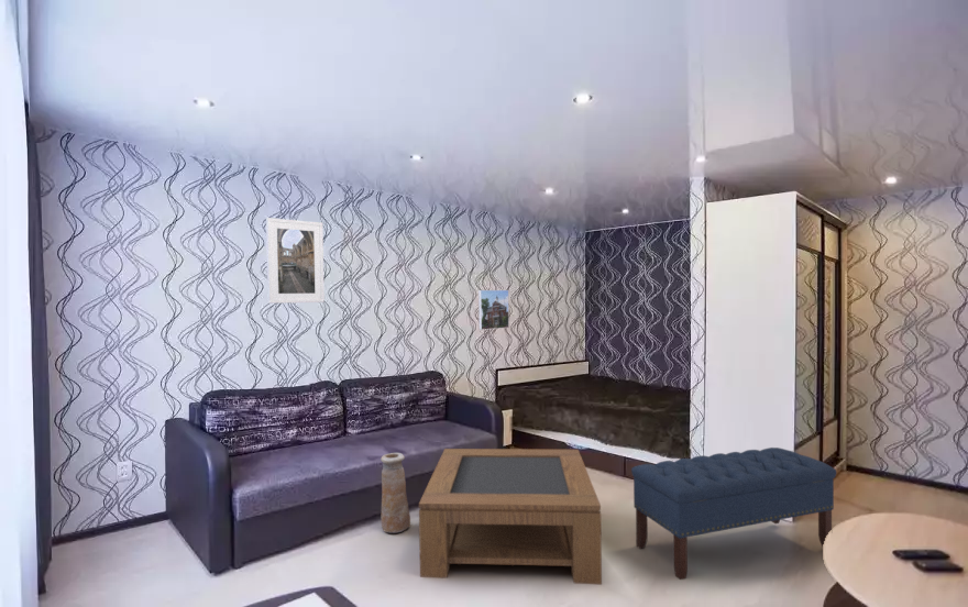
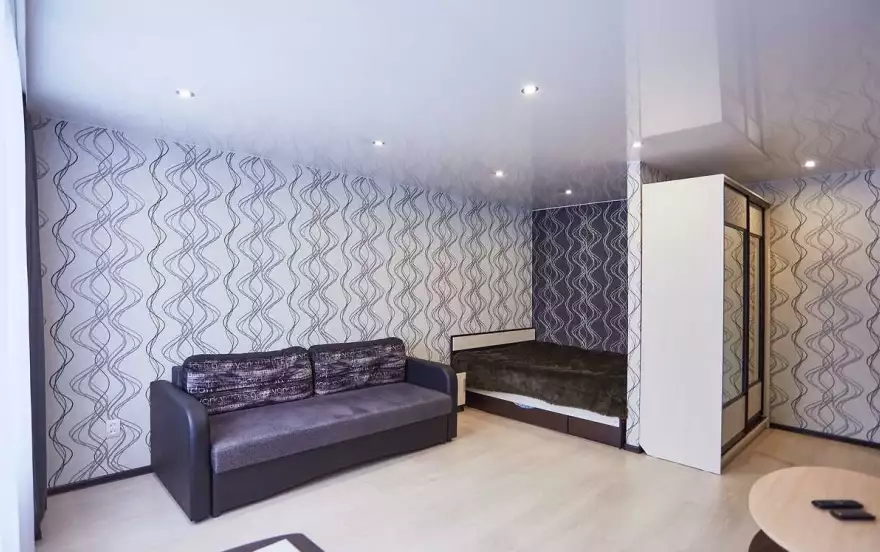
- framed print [477,289,510,331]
- bench [630,446,837,581]
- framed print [265,217,326,305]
- vase [380,452,411,533]
- coffee table [418,448,603,586]
